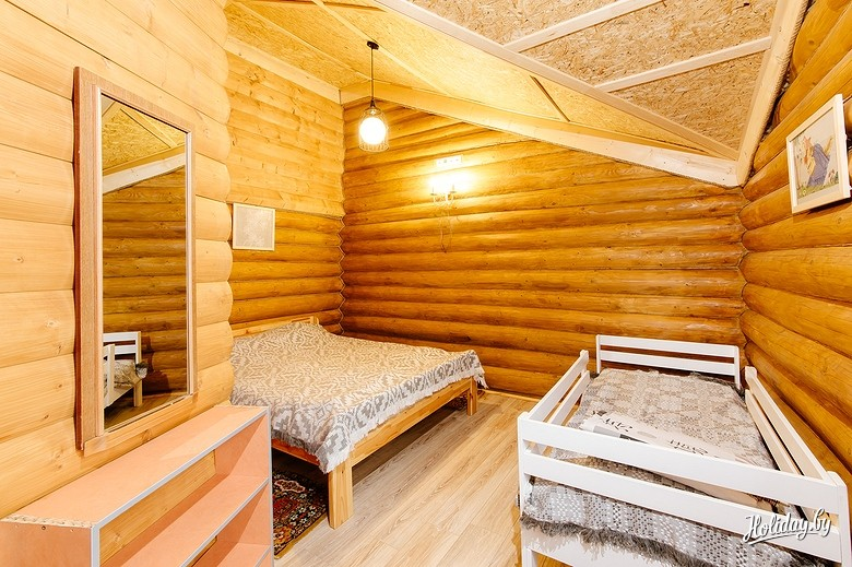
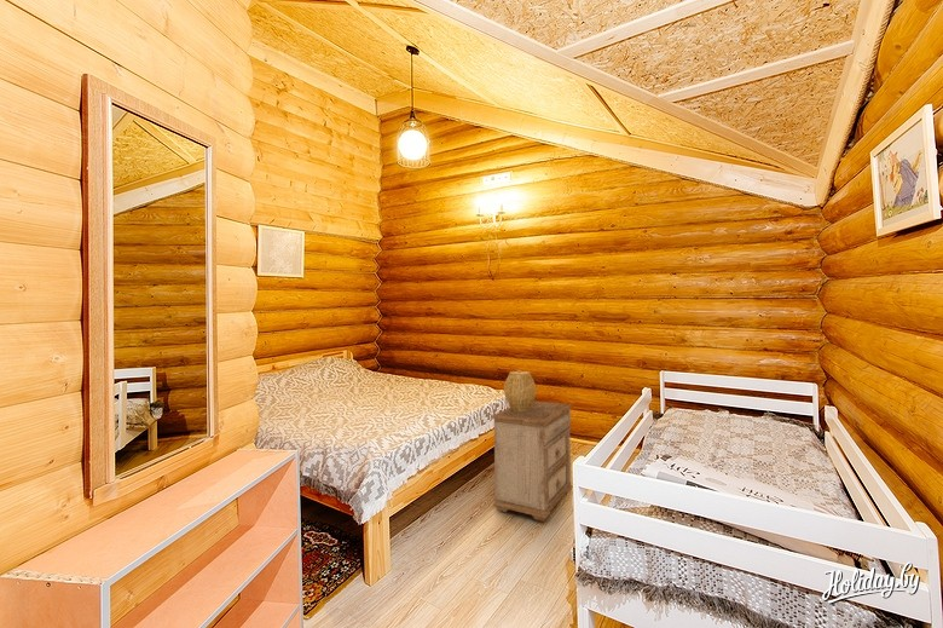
+ woven basket [503,369,537,411]
+ nightstand [490,401,573,523]
